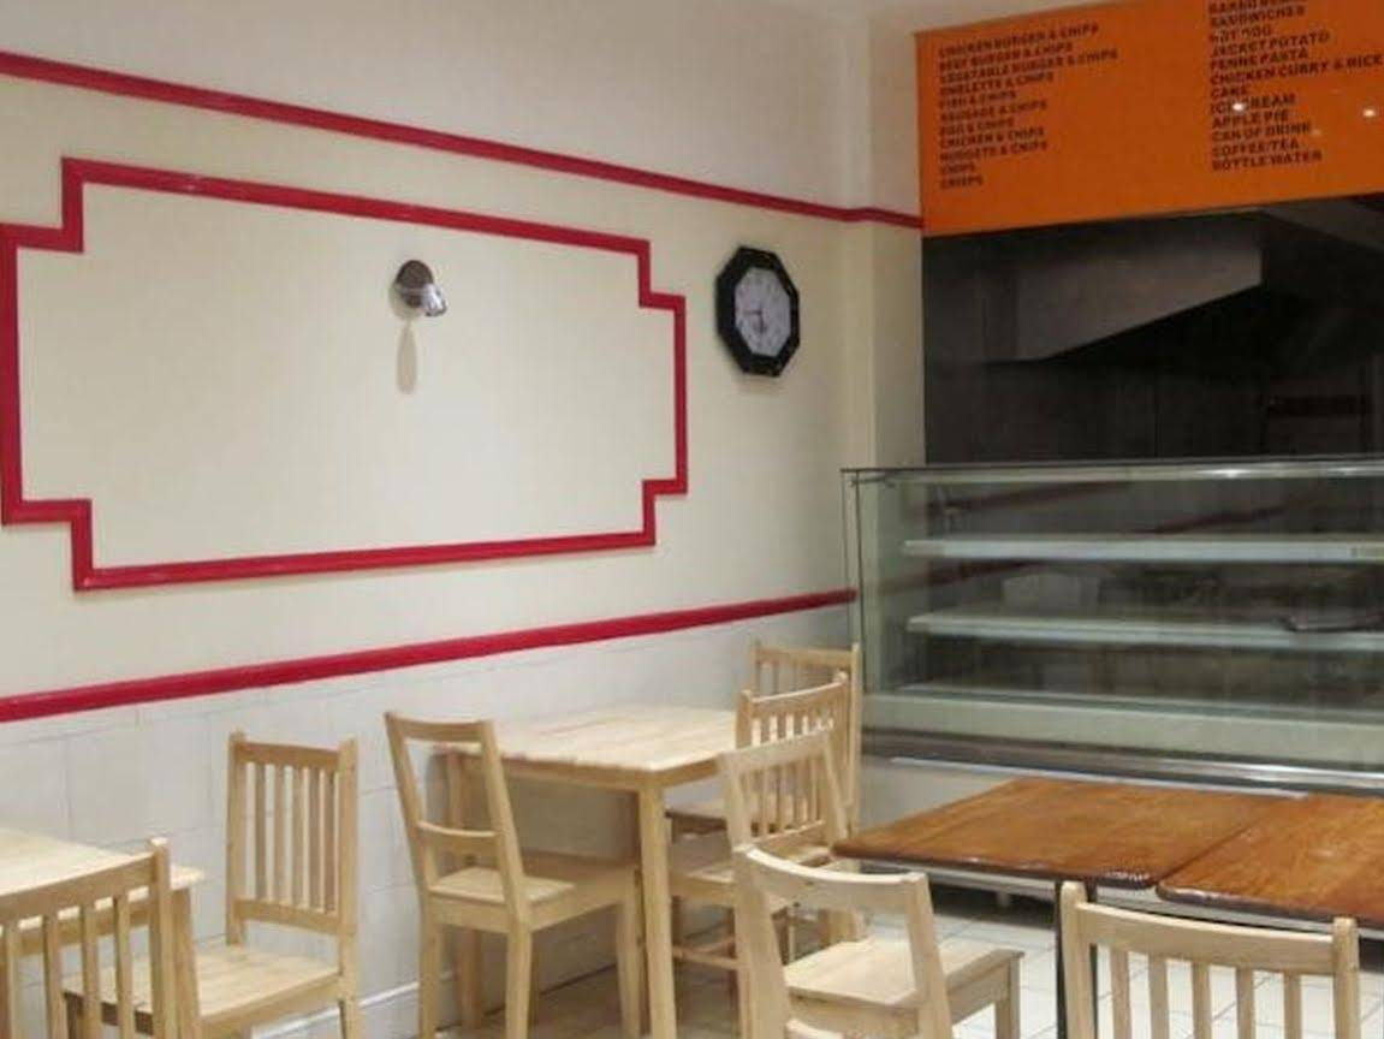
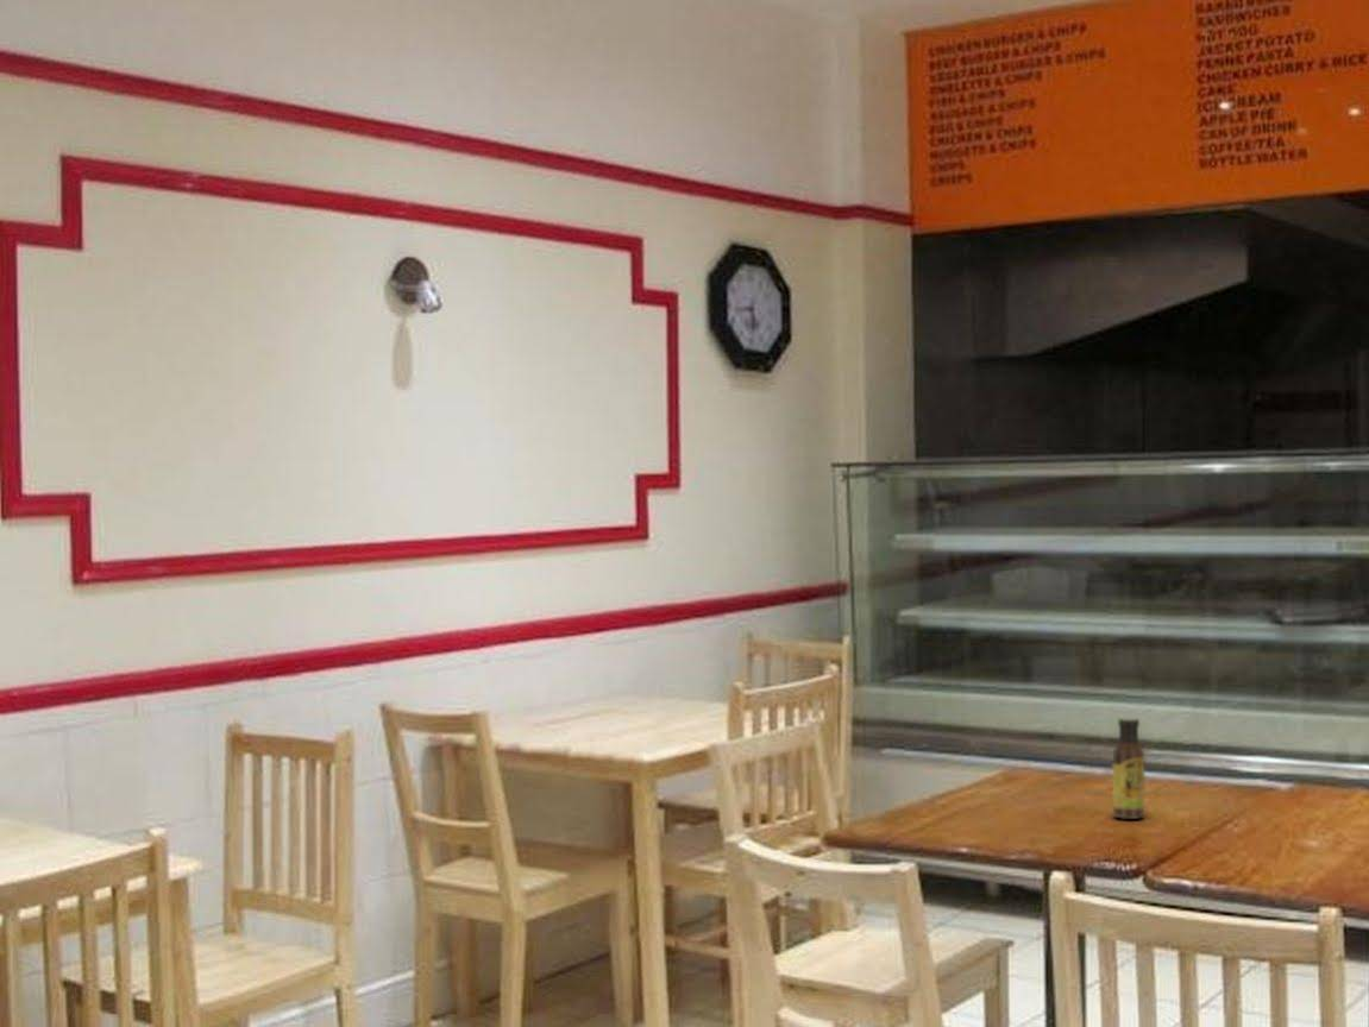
+ sauce bottle [1111,716,1145,820]
